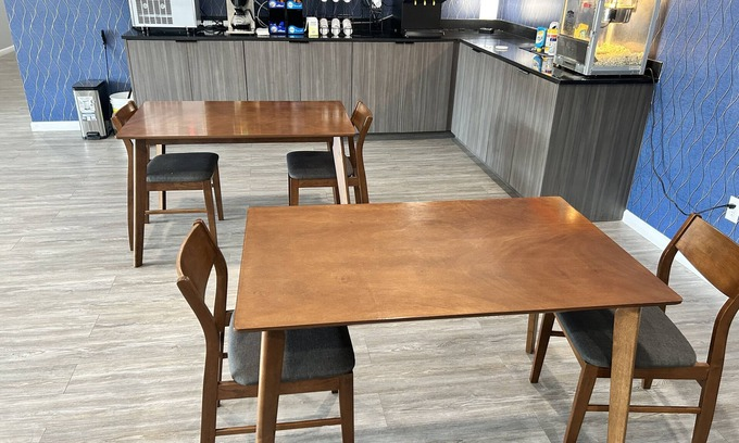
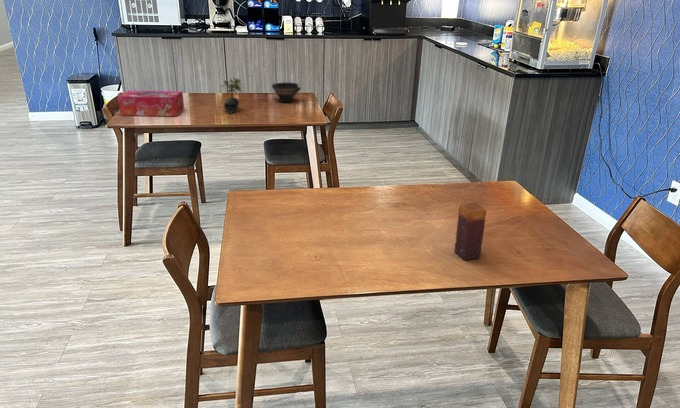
+ tissue box [117,89,185,117]
+ bowl [271,81,302,103]
+ succulent plant [219,76,243,114]
+ candle [453,201,488,261]
